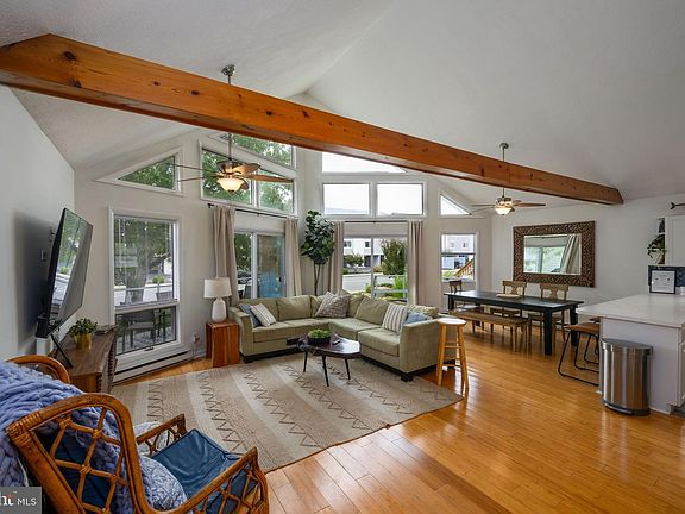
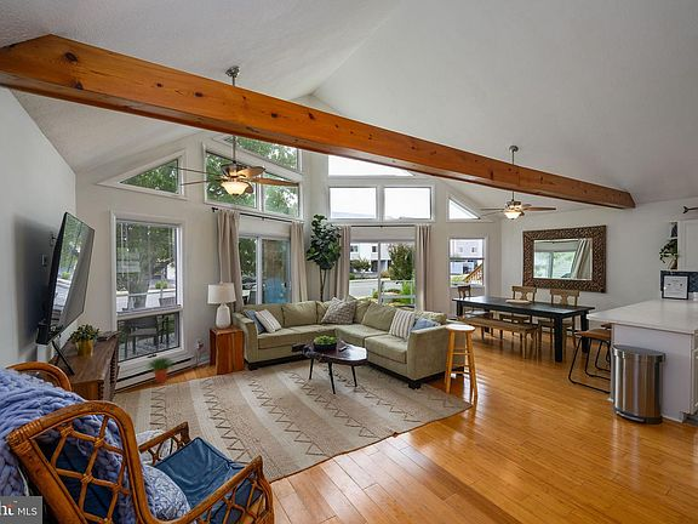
+ potted plant [145,357,178,385]
